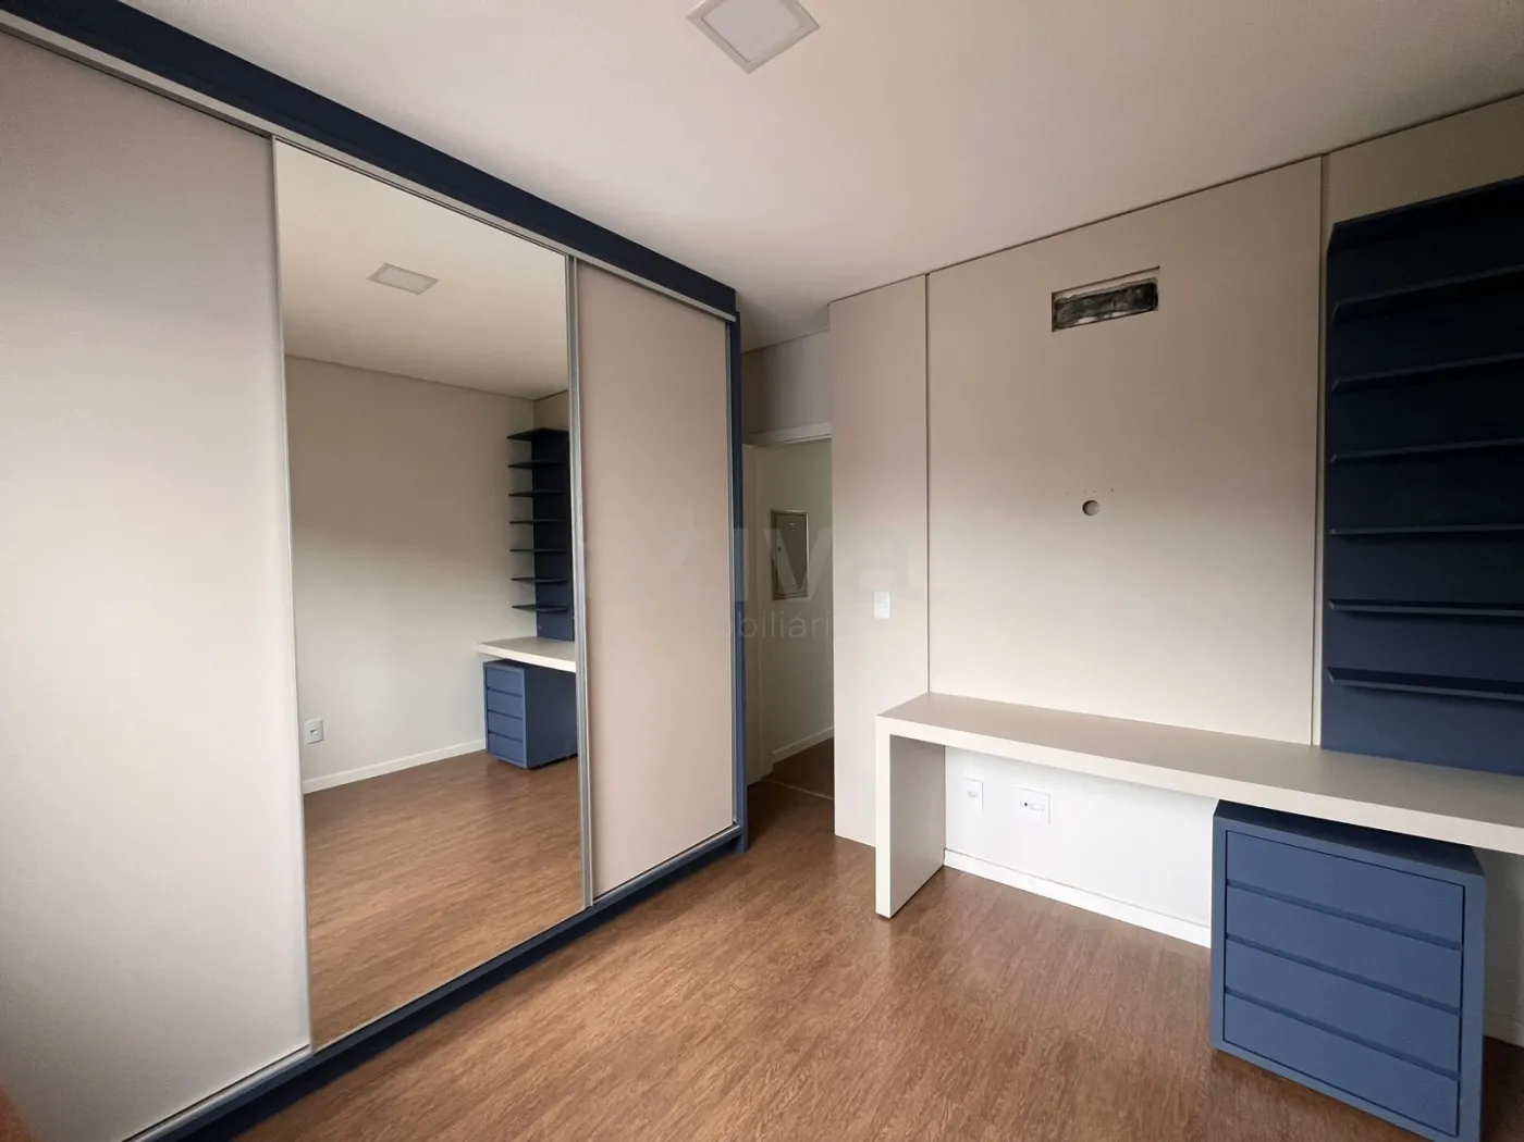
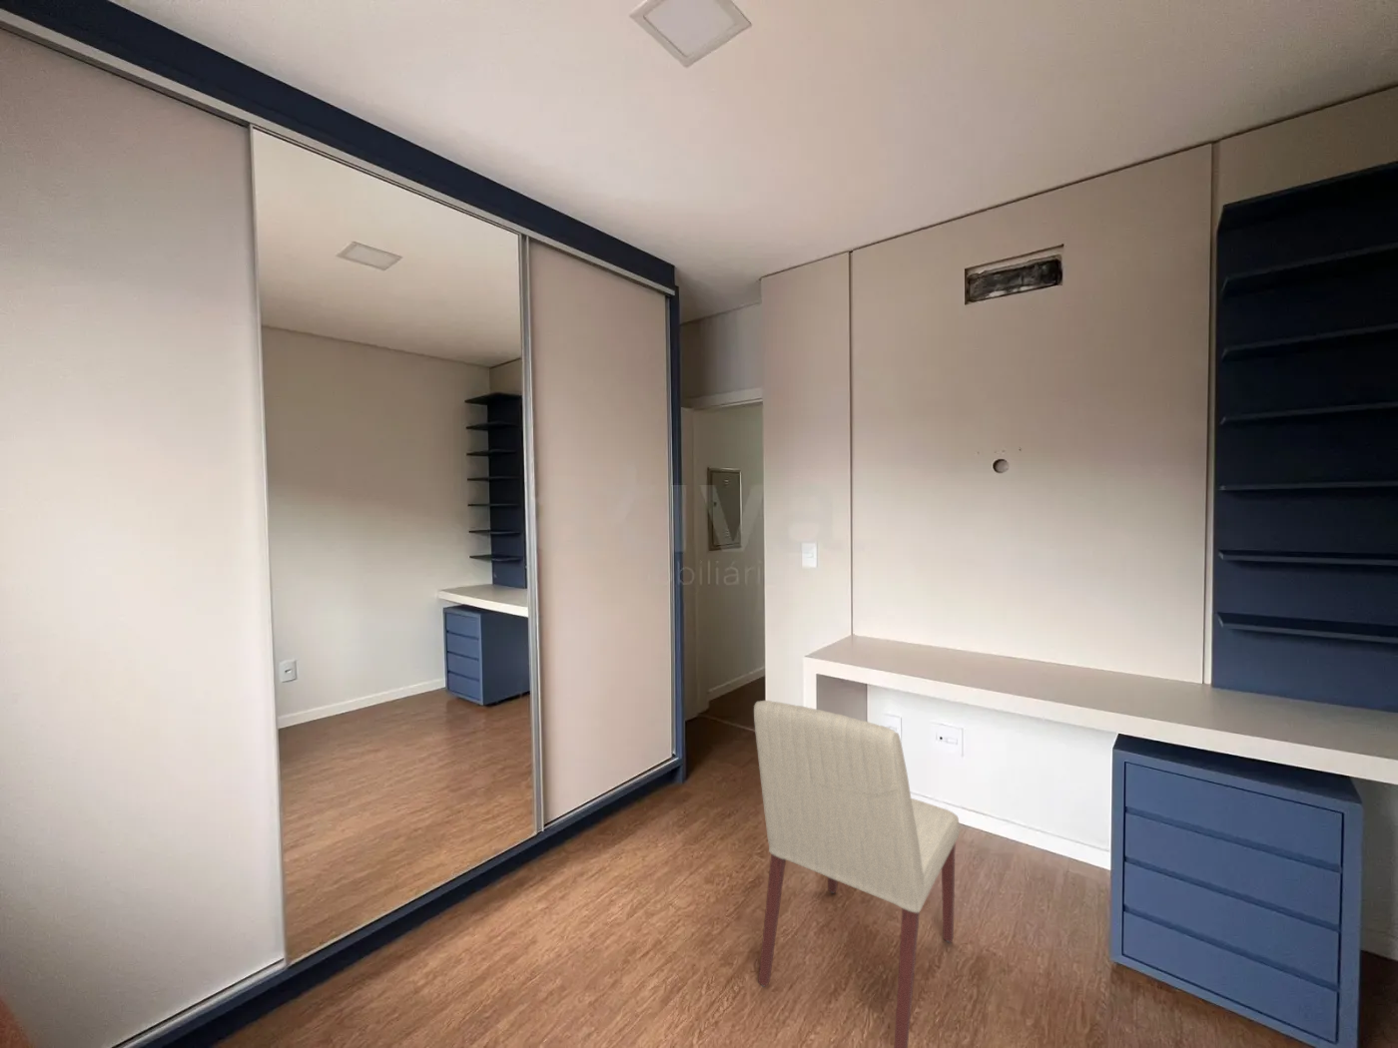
+ chair [753,700,961,1048]
